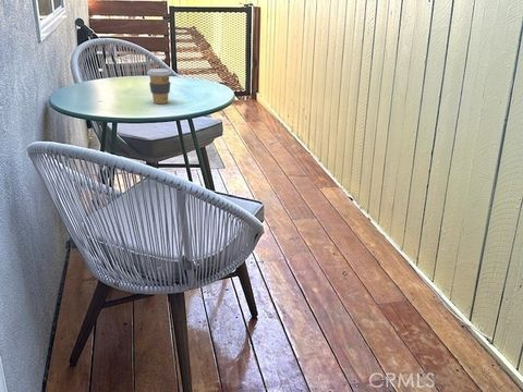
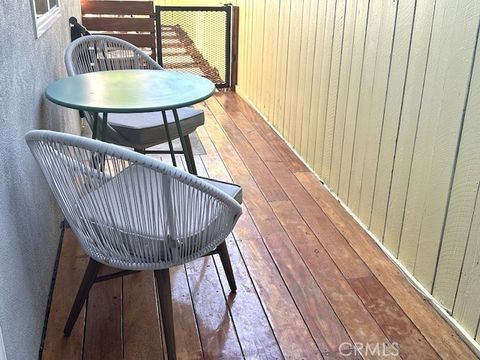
- coffee cup [146,68,172,105]
